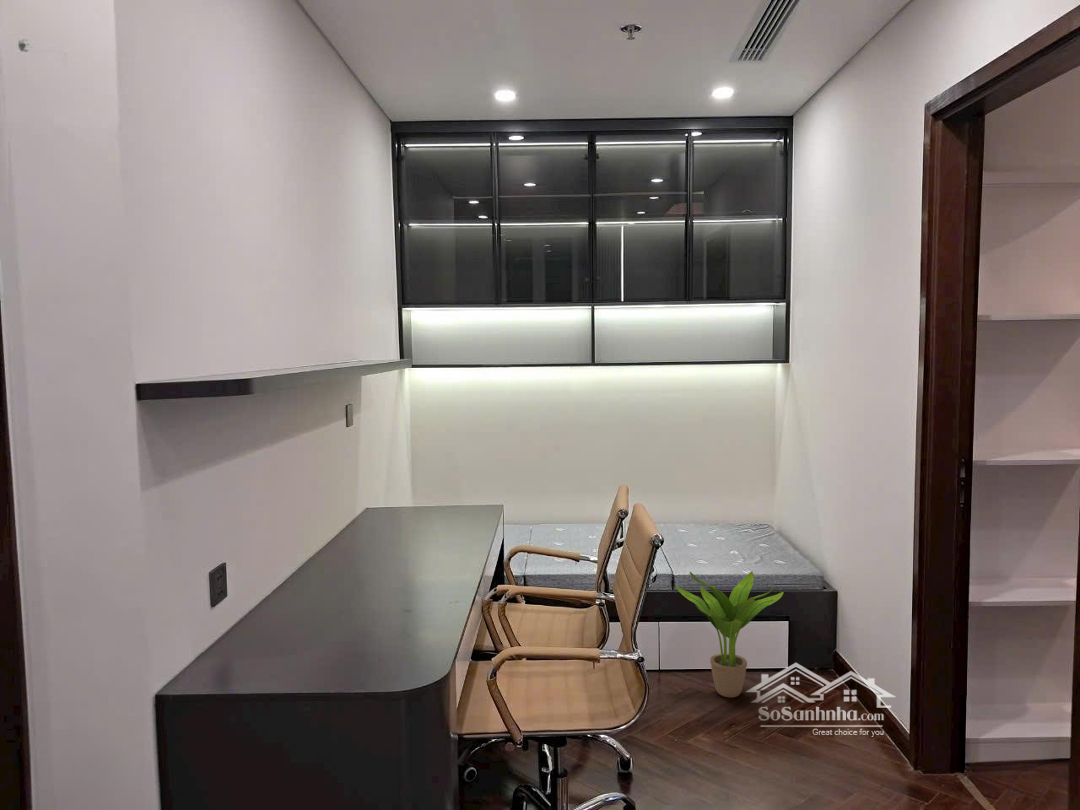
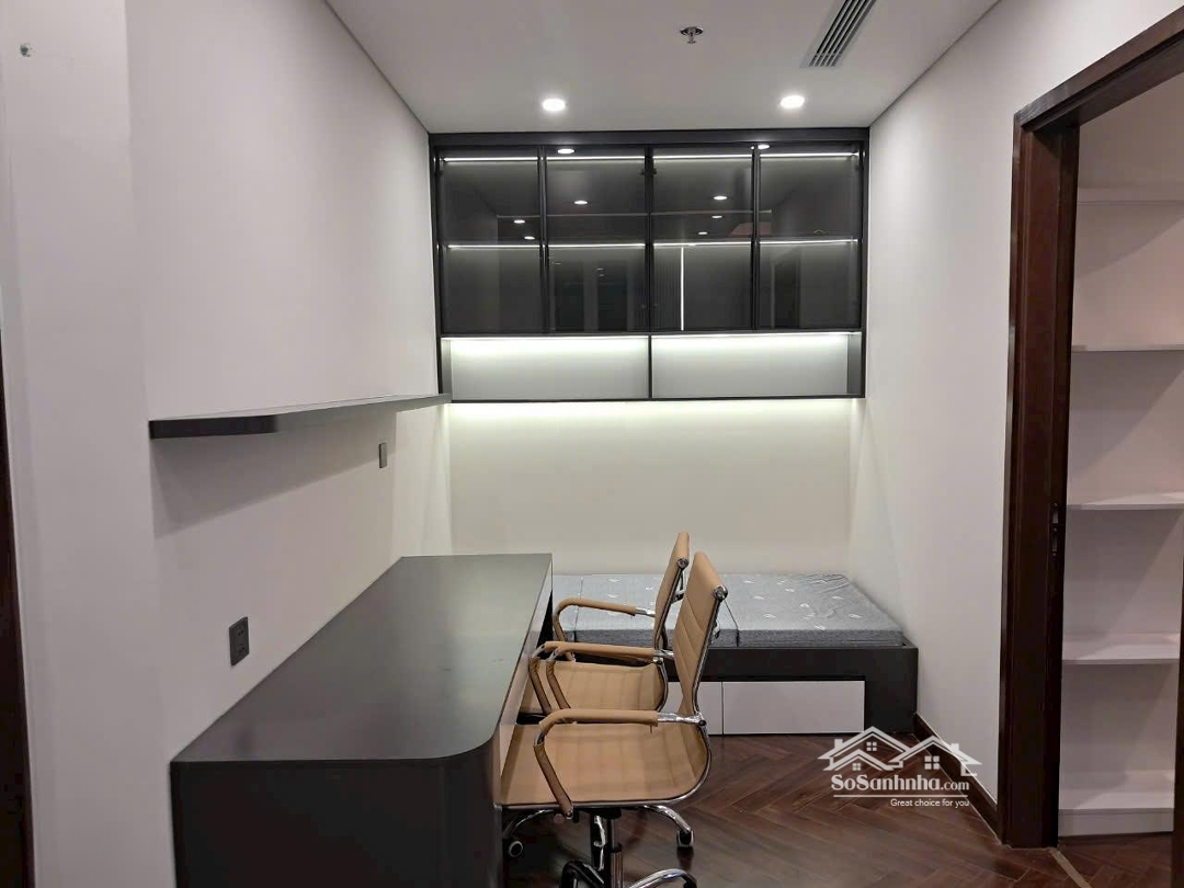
- potted plant [674,570,784,699]
